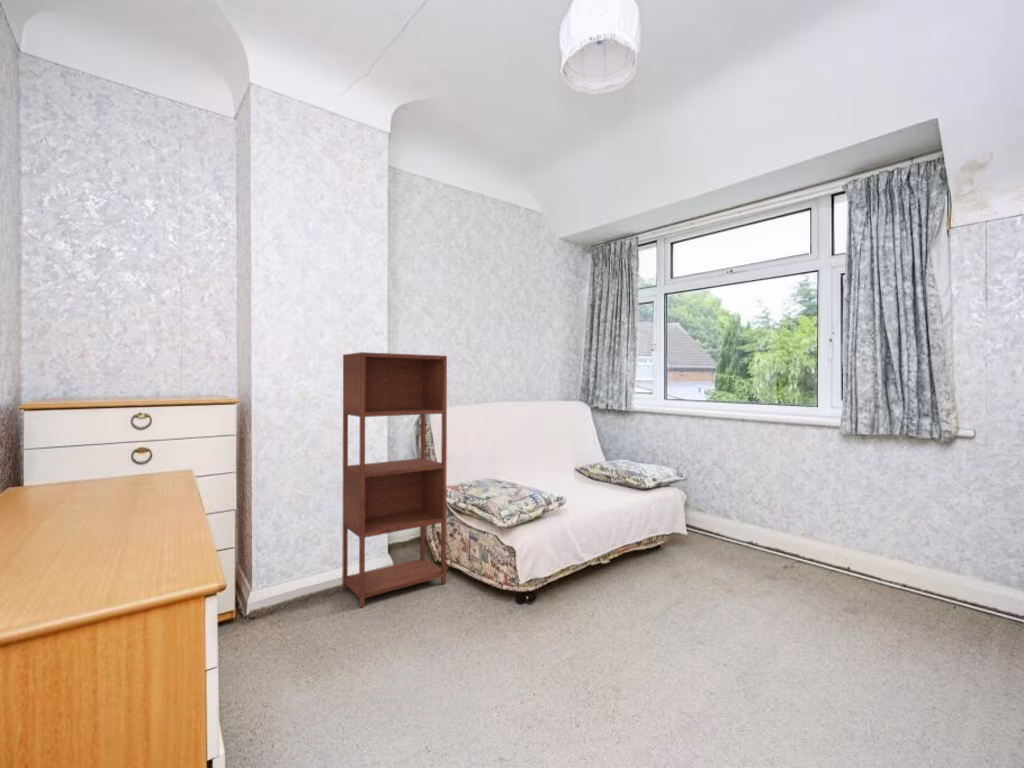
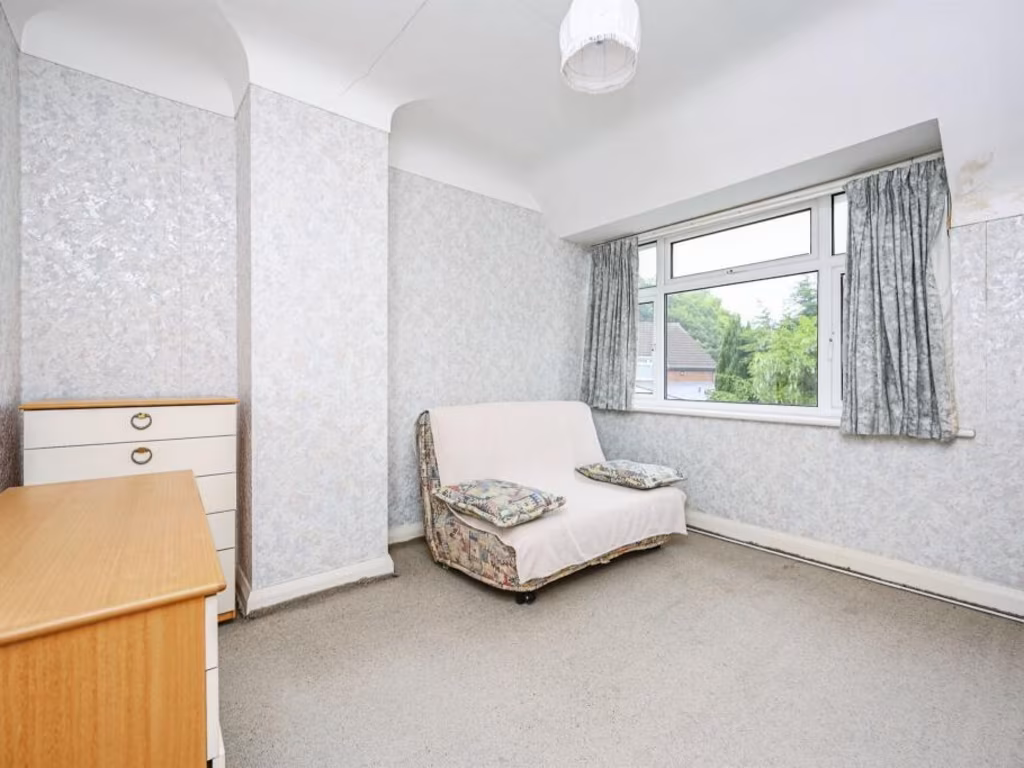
- shelving unit [341,351,448,608]
